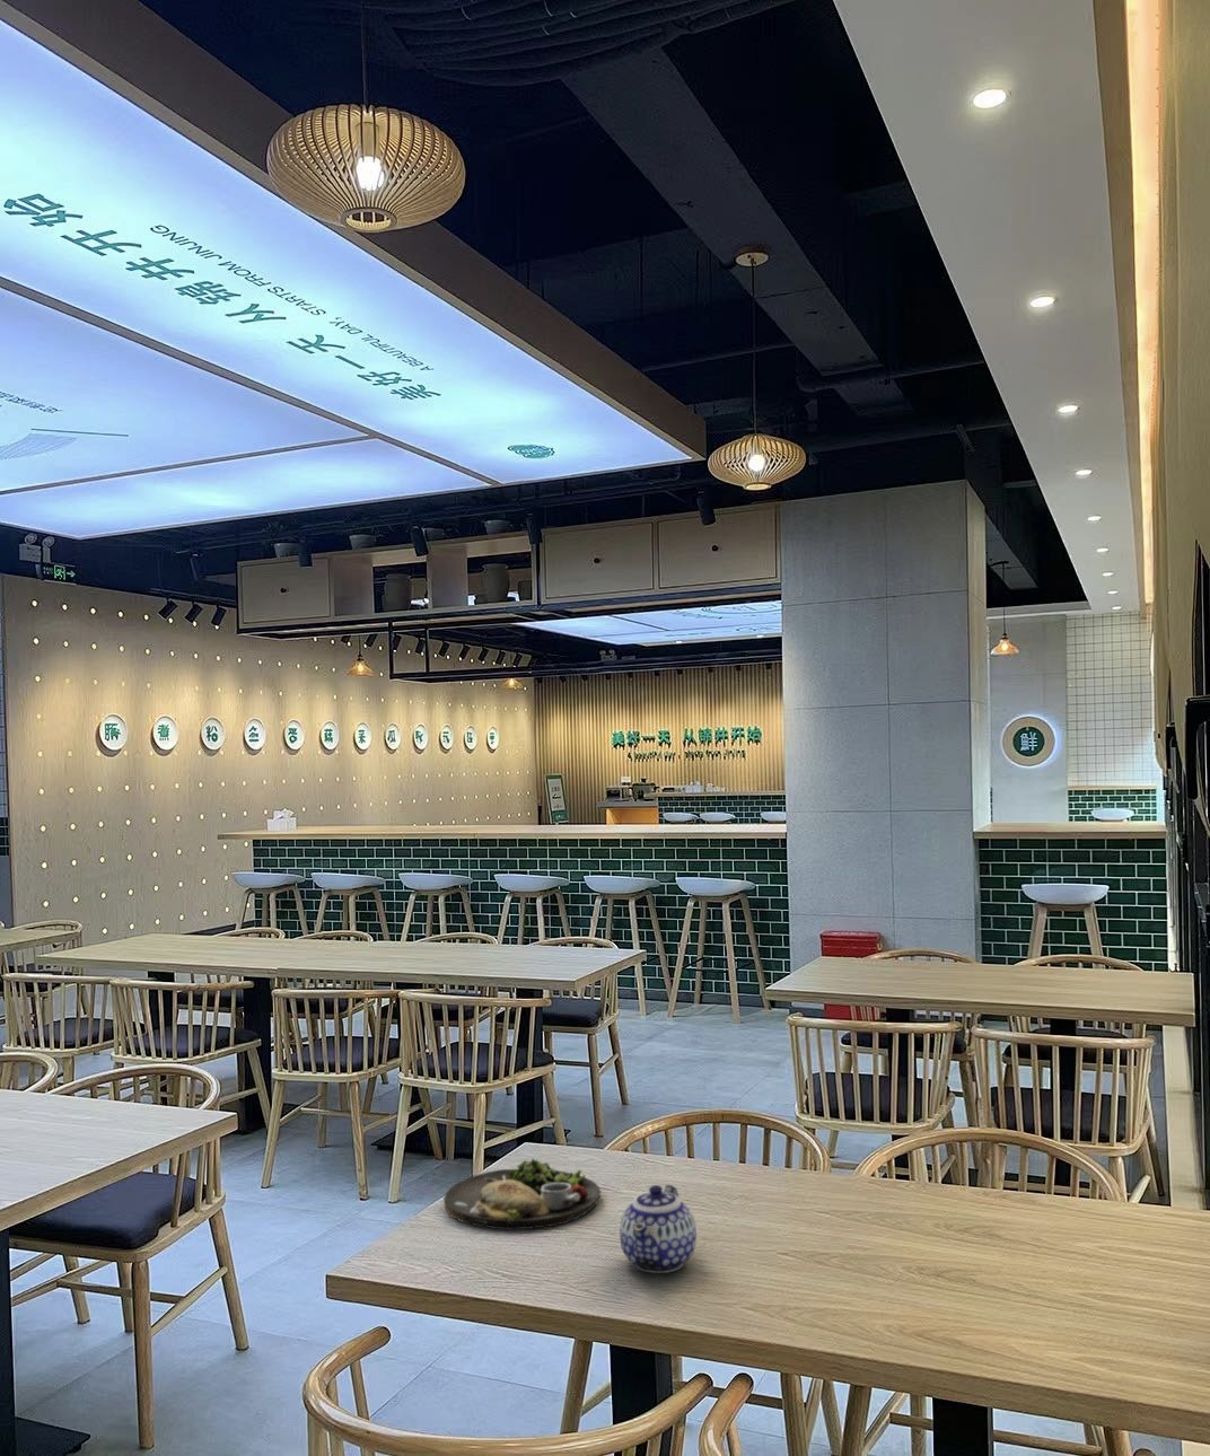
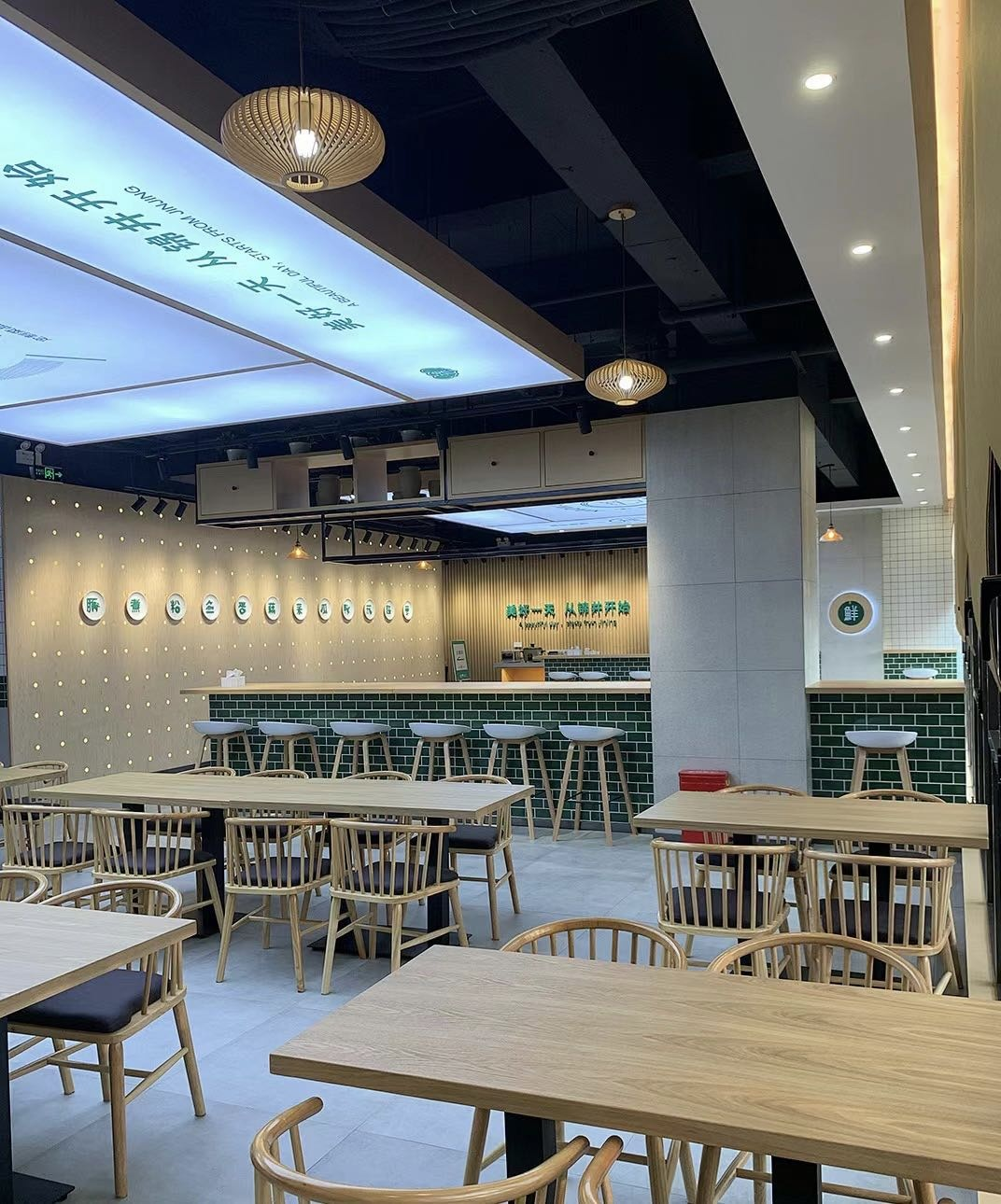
- teapot [619,1184,697,1275]
- dinner plate [442,1159,603,1230]
